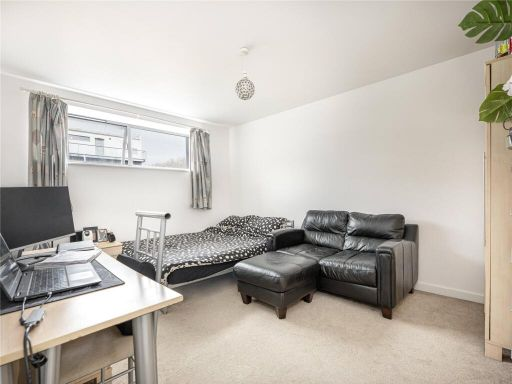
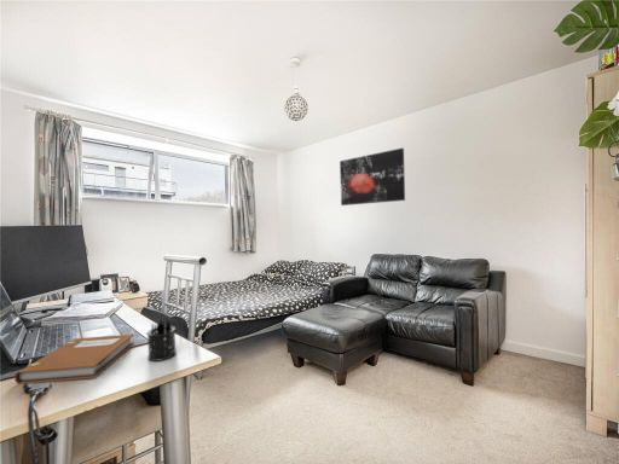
+ pen holder [145,319,178,362]
+ wall art [339,147,406,207]
+ notebook [13,334,135,385]
